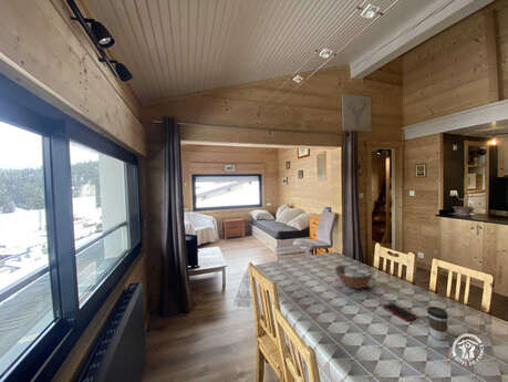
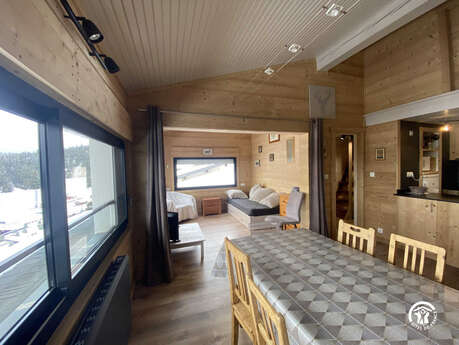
- coffee cup [426,306,449,341]
- bowl [333,264,375,290]
- cell phone [382,302,417,322]
